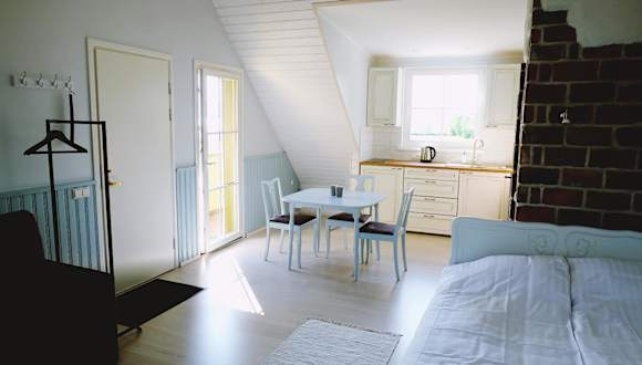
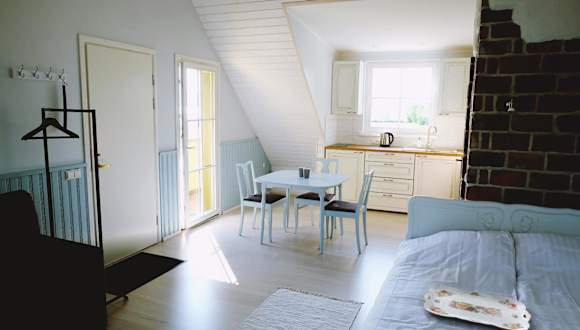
+ serving tray [423,285,532,330]
